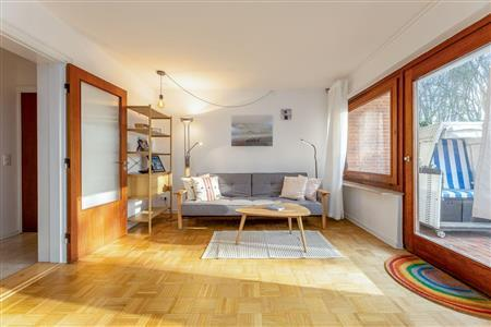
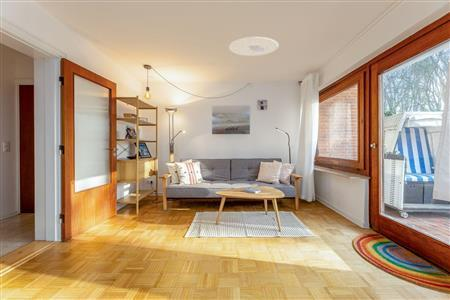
+ ceiling light [228,36,279,57]
